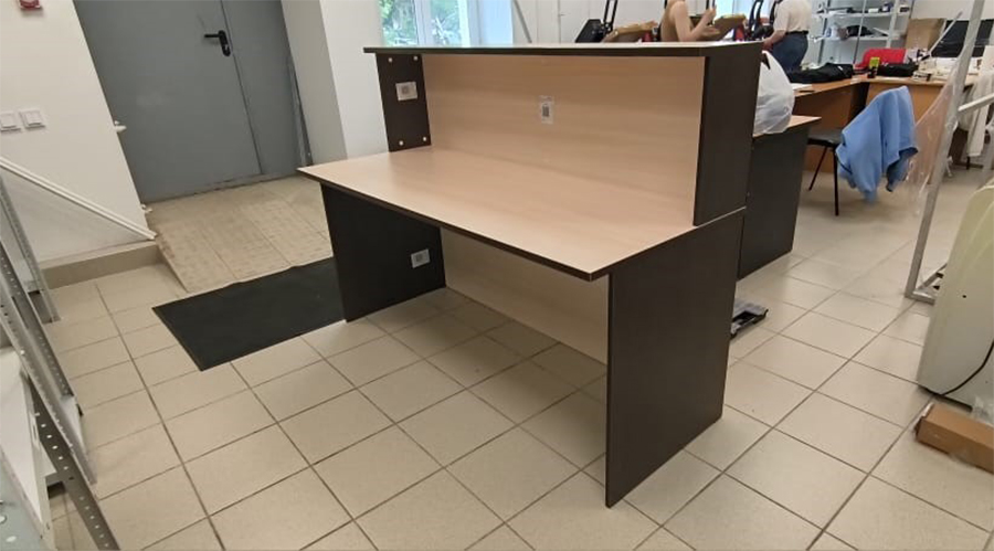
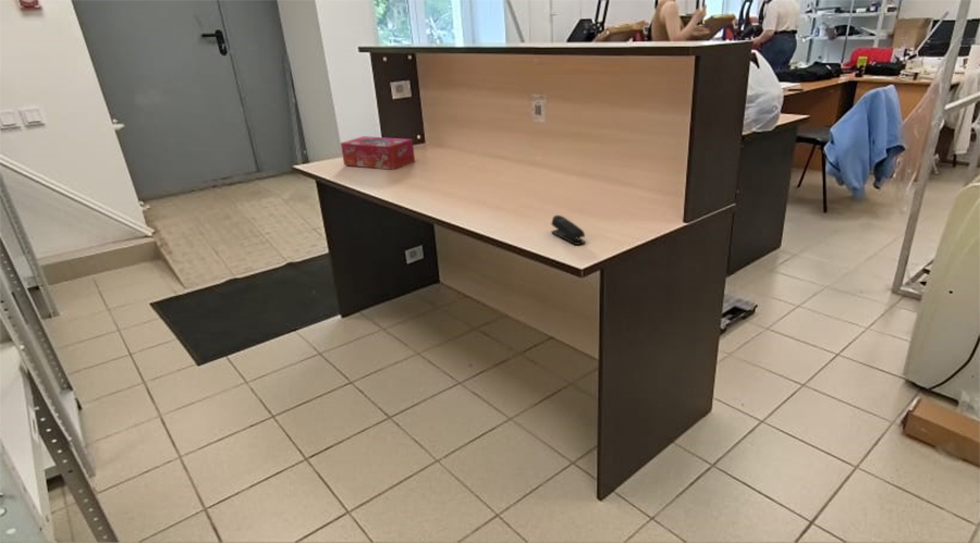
+ stapler [550,214,587,246]
+ tissue box [340,135,416,171]
